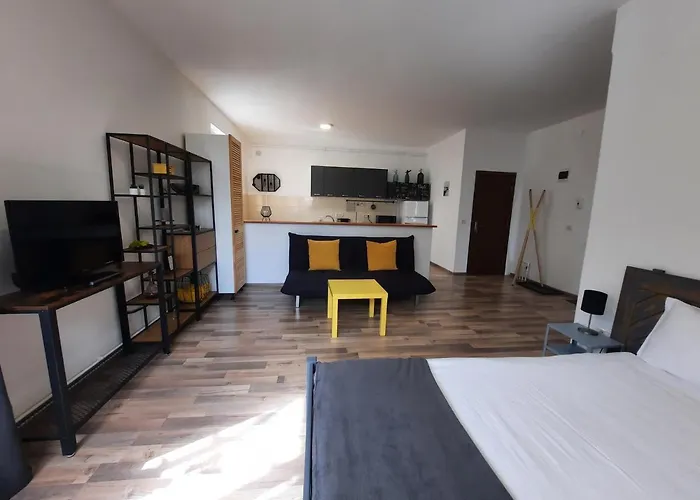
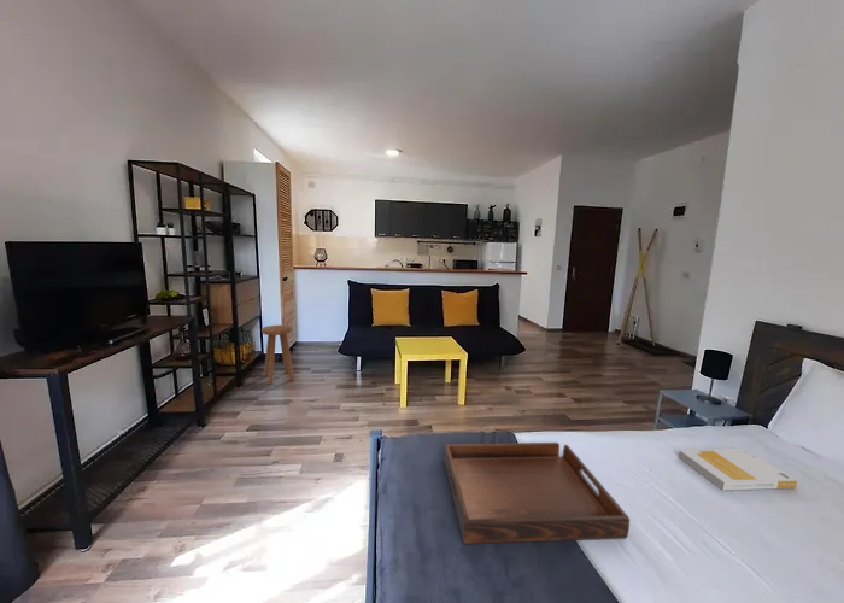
+ book [678,447,798,492]
+ stool [260,324,295,385]
+ serving tray [442,441,631,545]
